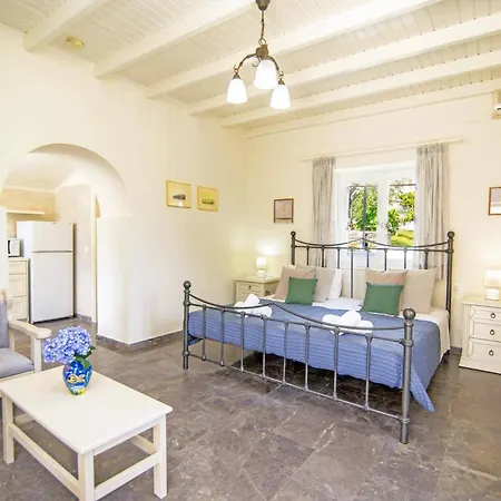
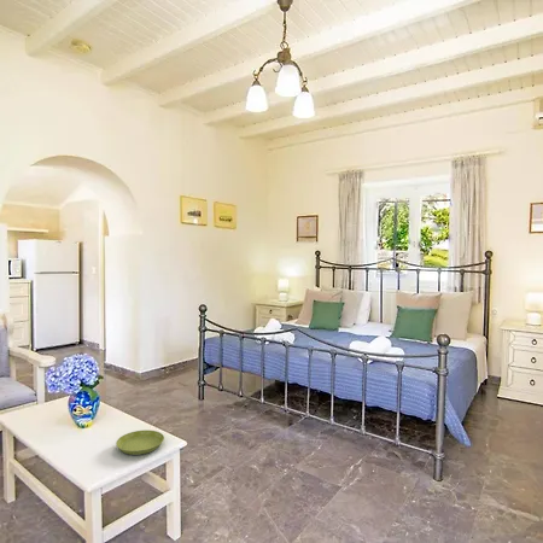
+ saucer [115,430,165,456]
